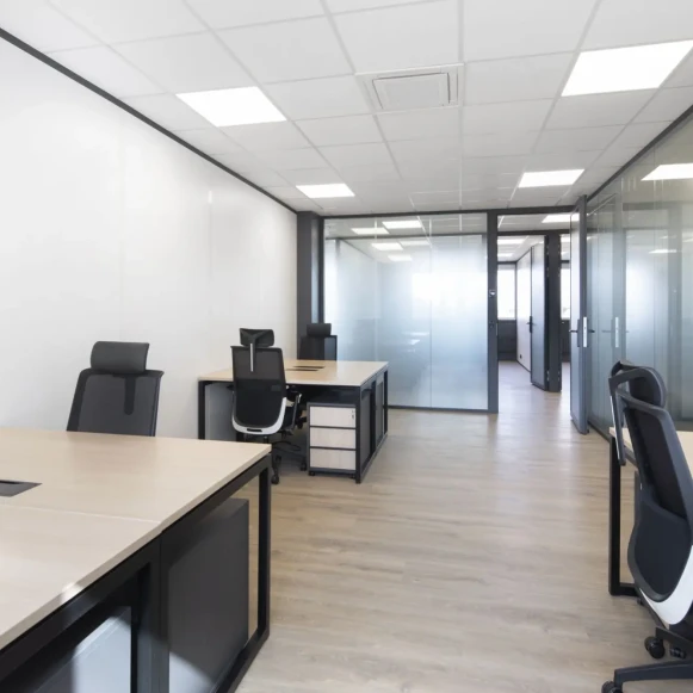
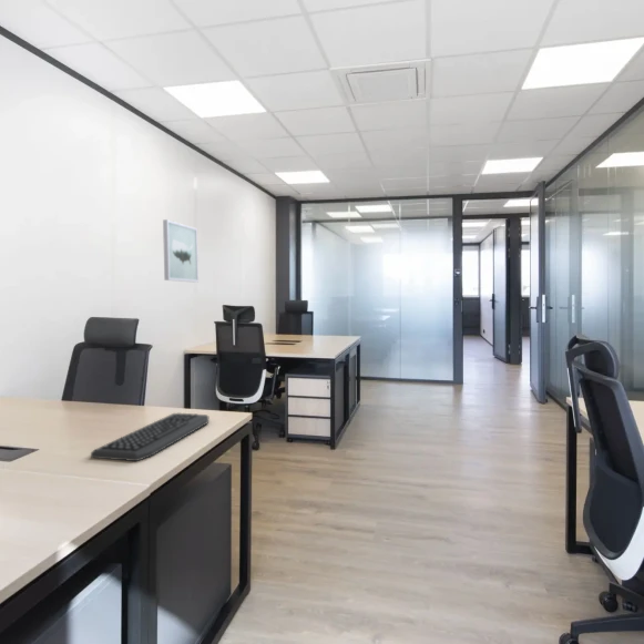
+ wall art [162,218,200,284]
+ keyboard [90,412,211,462]
